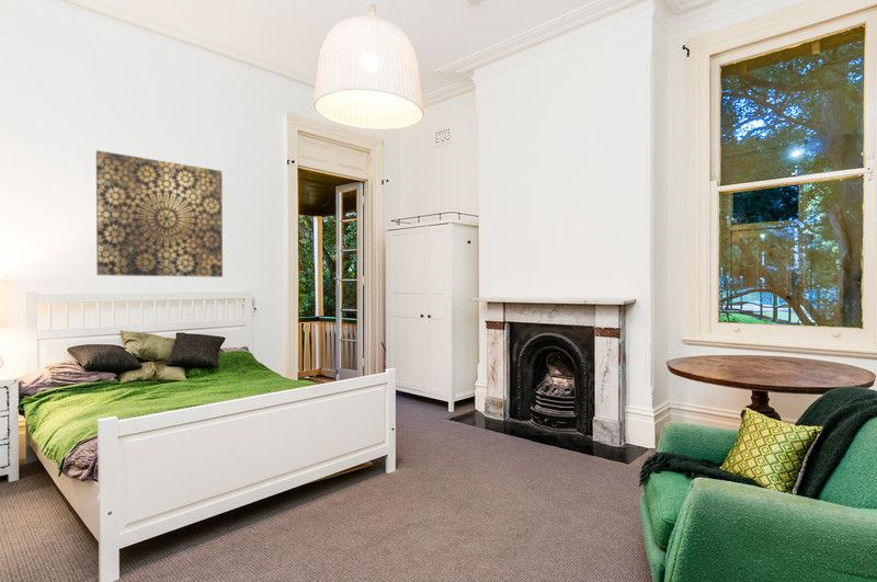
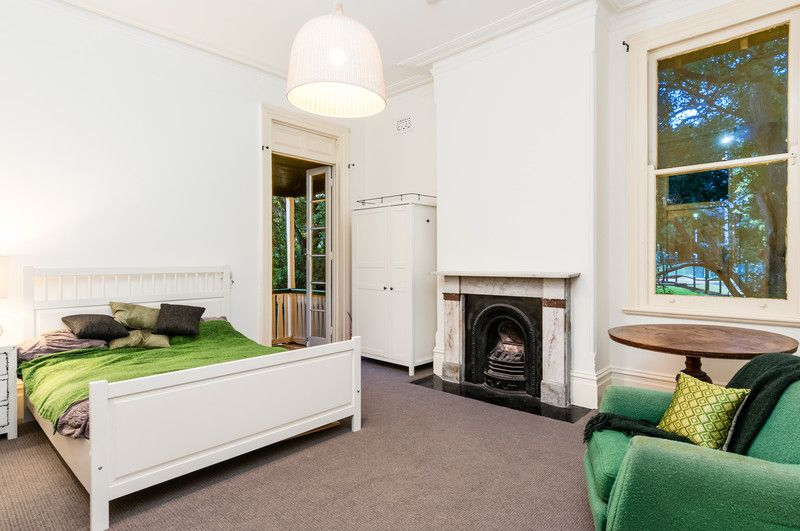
- wall art [95,149,224,278]
